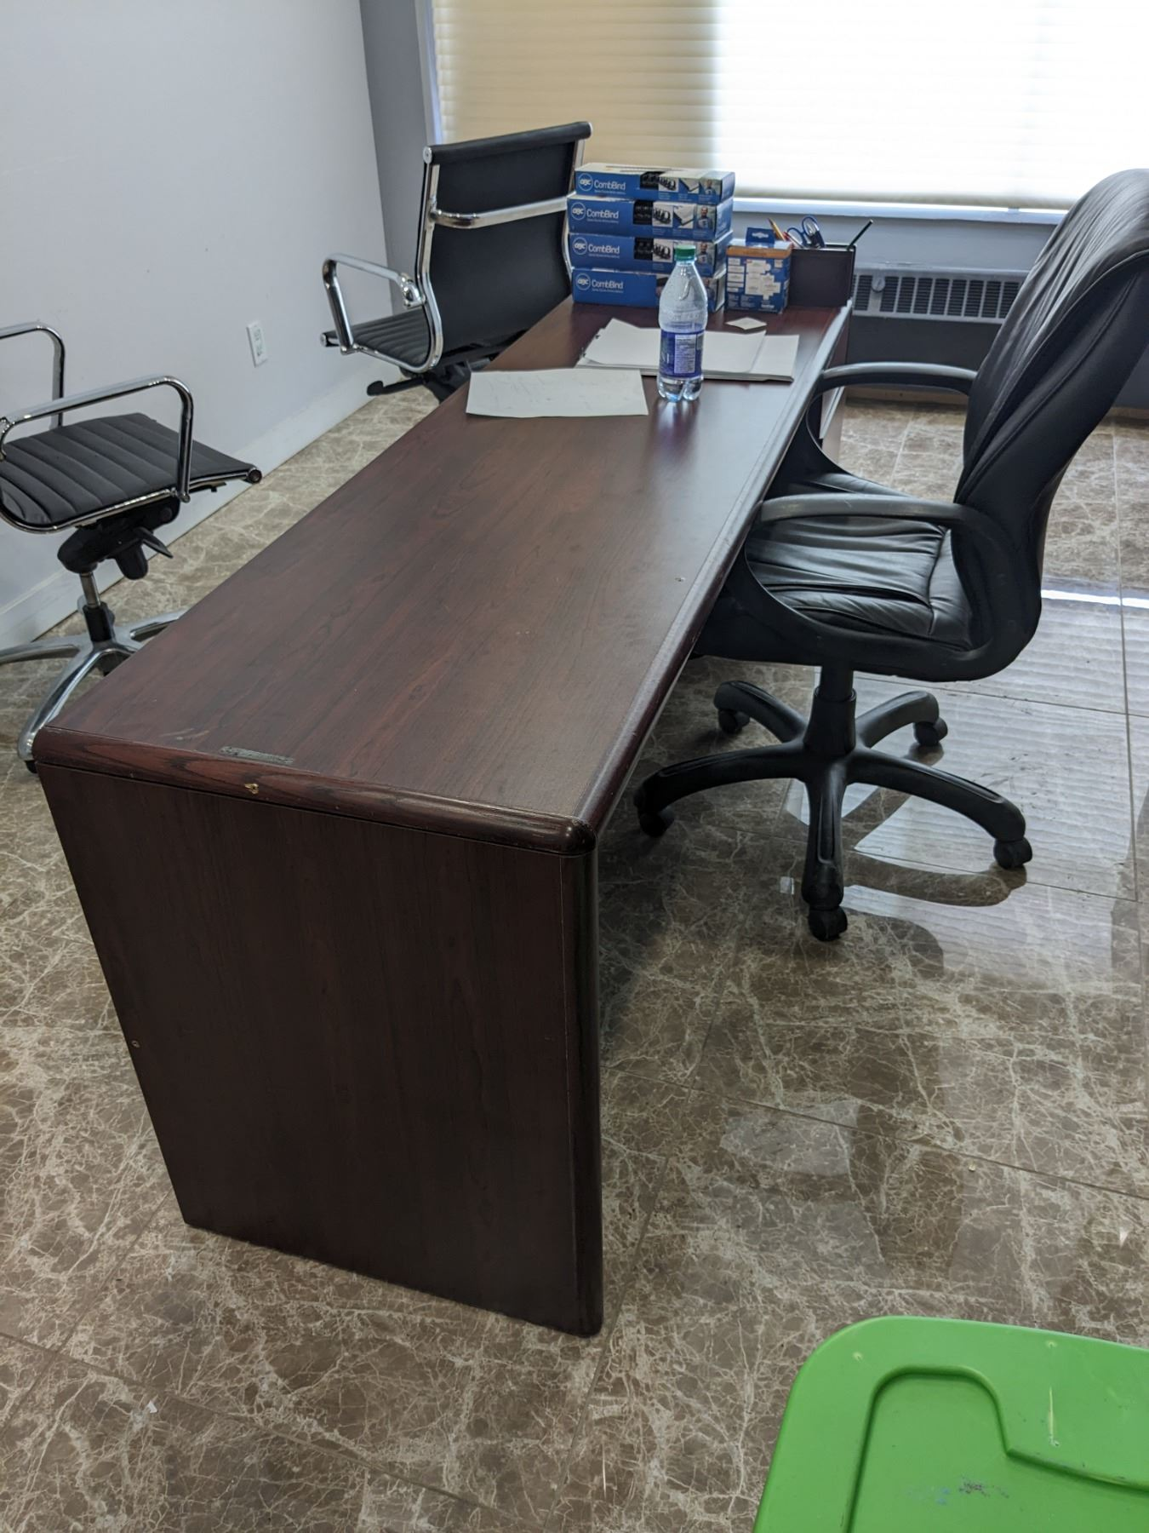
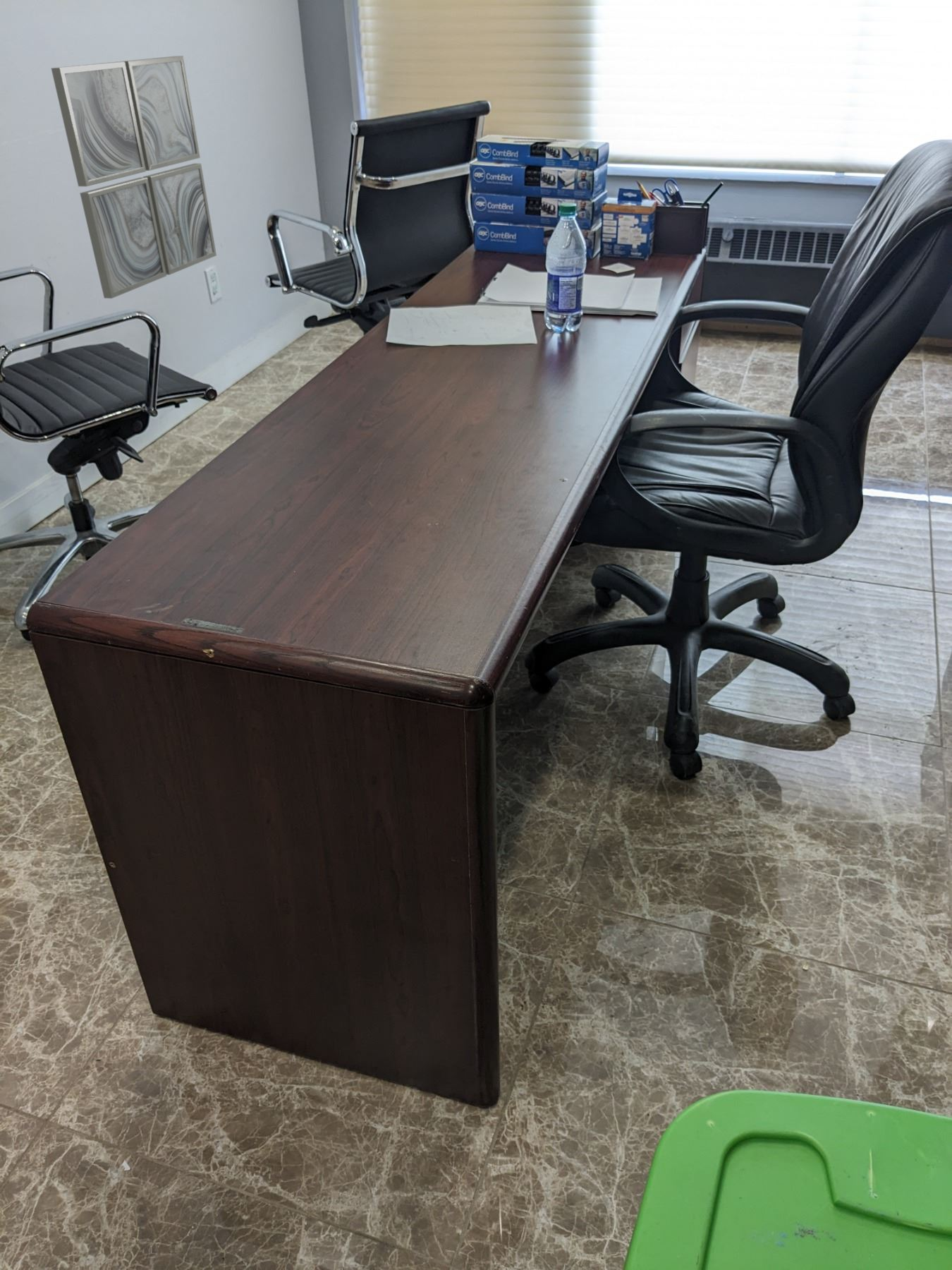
+ wall art [51,55,217,299]
